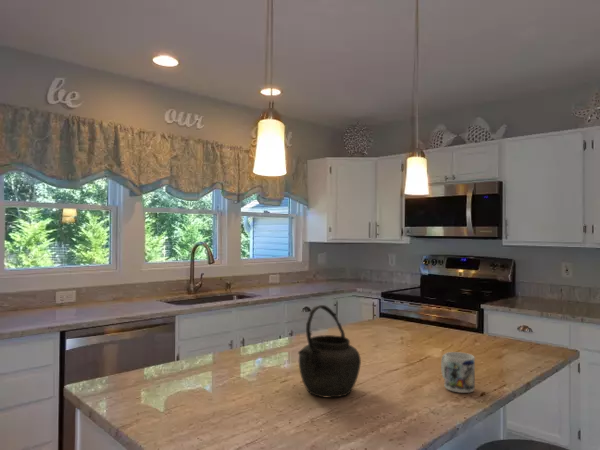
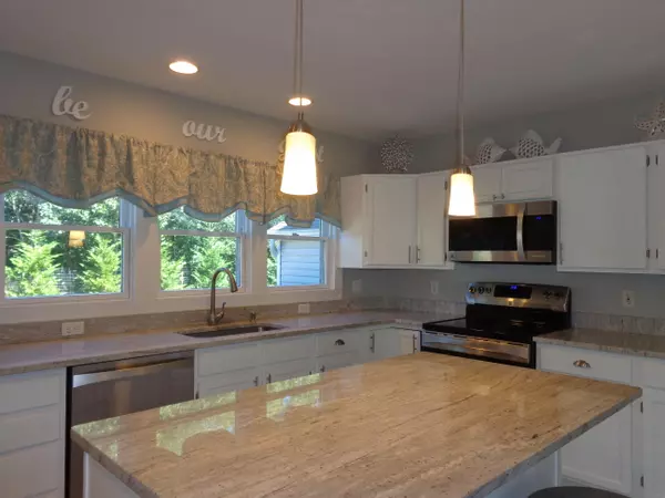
- kettle [297,304,362,399]
- mug [440,351,476,394]
